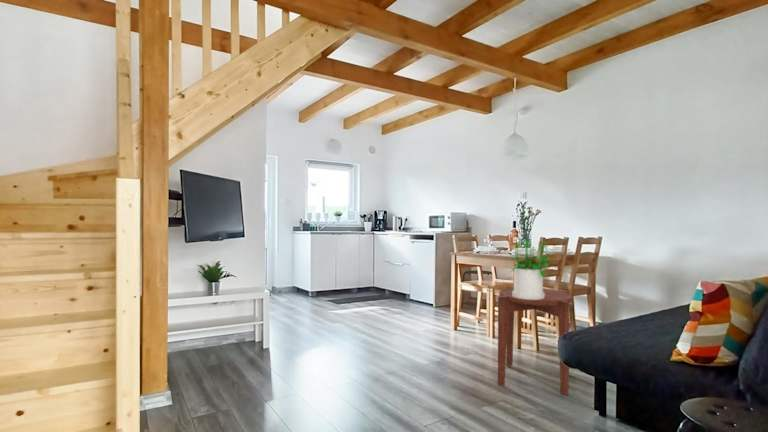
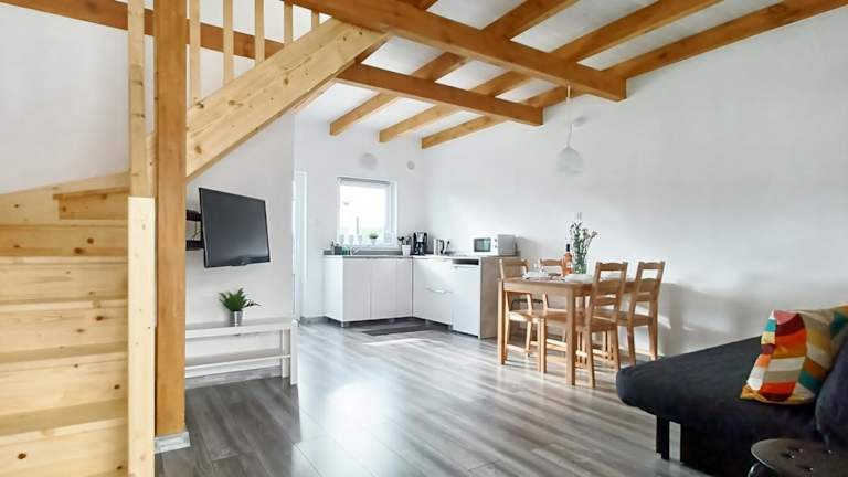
- potted plant [509,239,554,300]
- side table [497,285,574,397]
